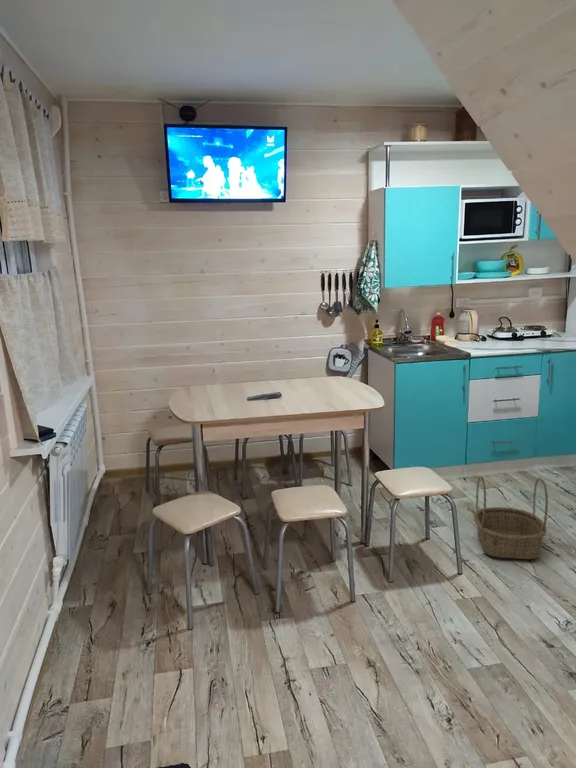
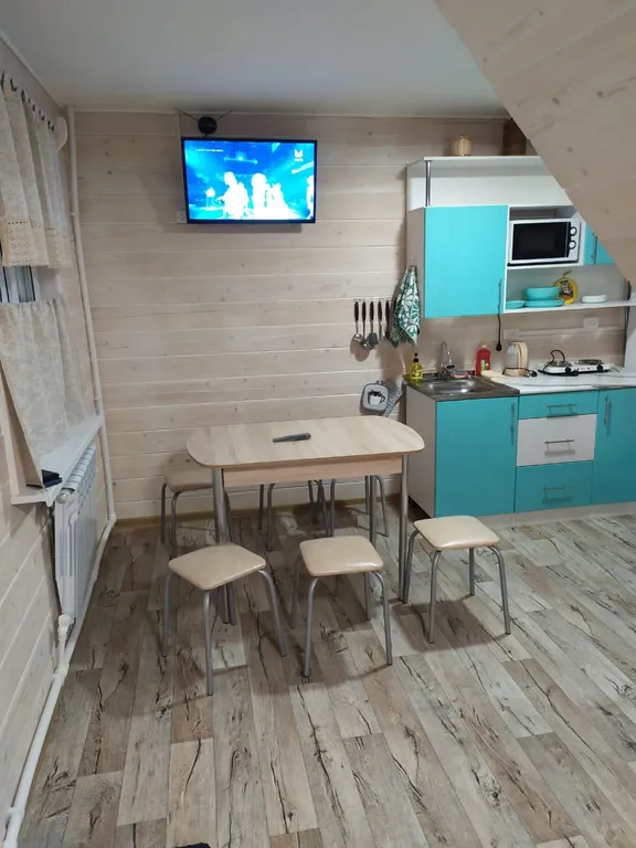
- basket [473,475,549,560]
